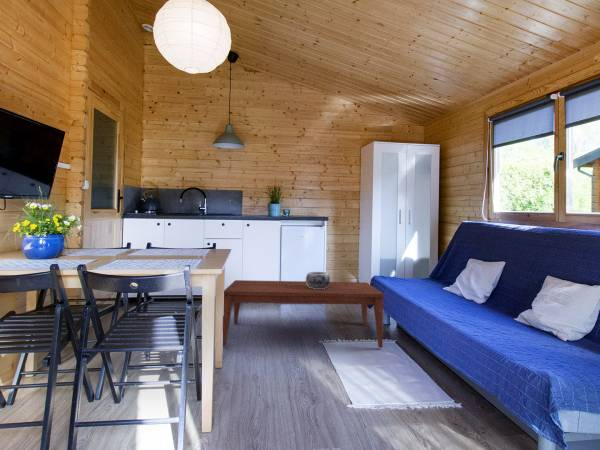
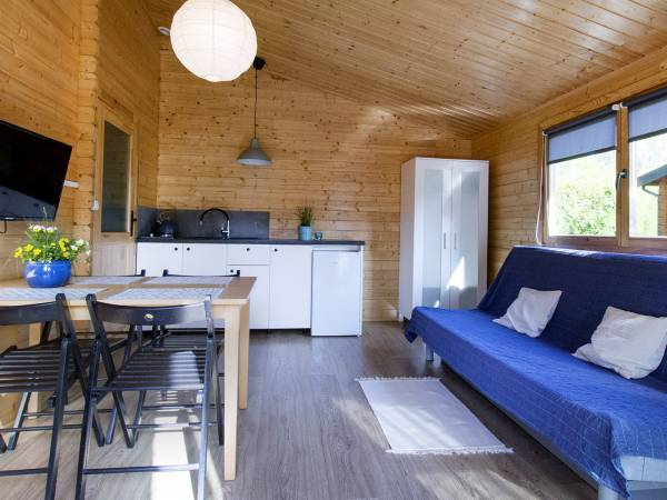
- decorative bowl [305,271,331,289]
- coffee table [222,279,385,349]
